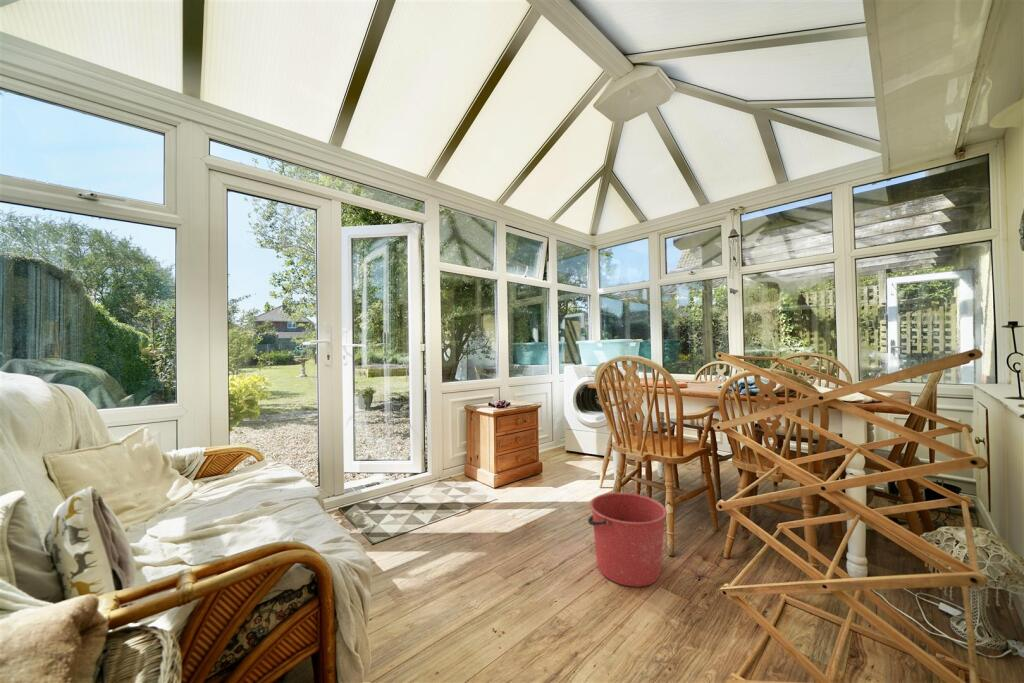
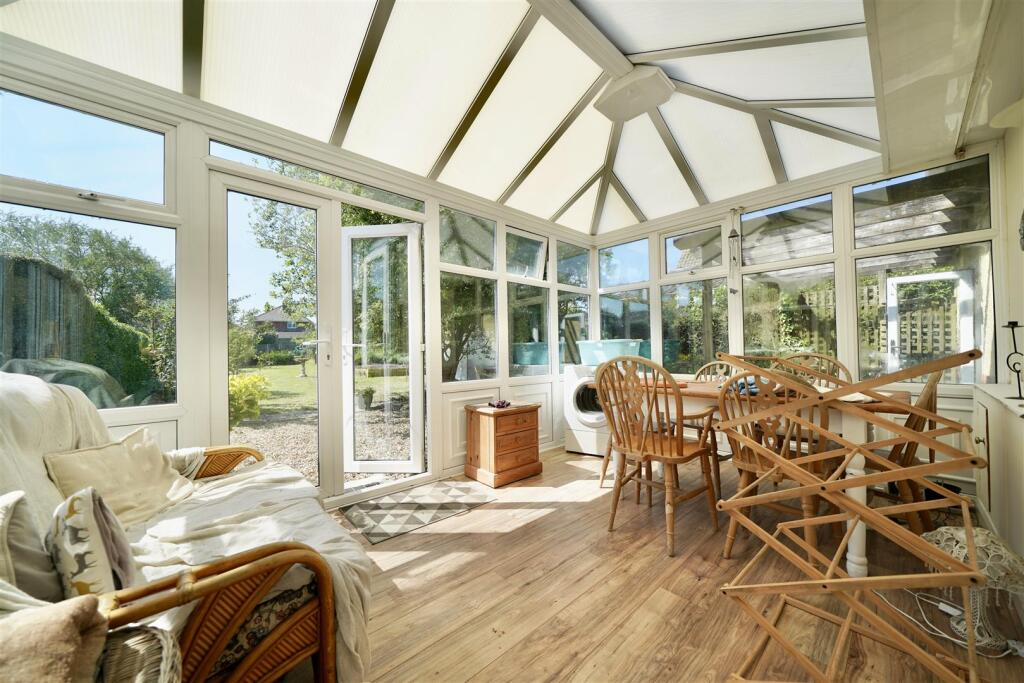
- bucket [587,491,668,588]
